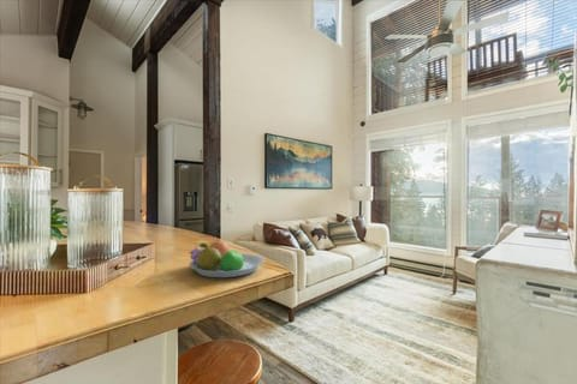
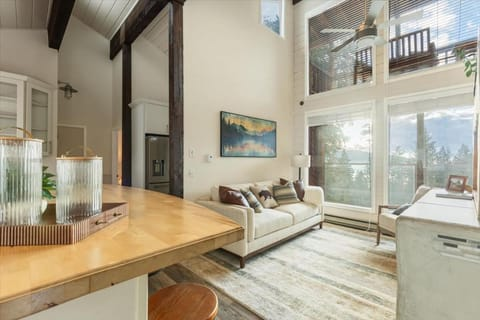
- fruit bowl [188,239,266,278]
